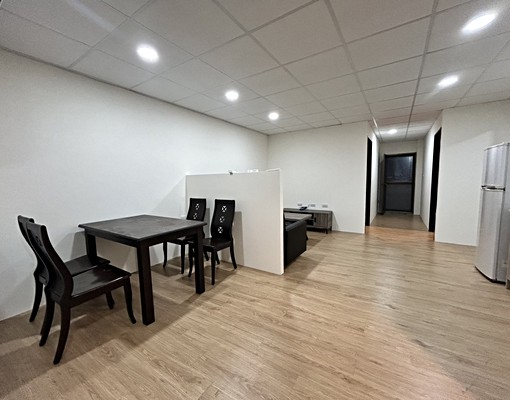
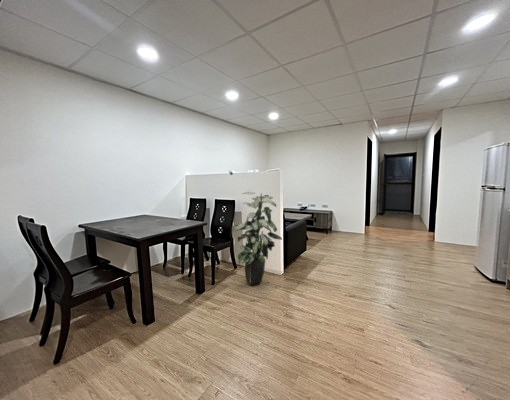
+ indoor plant [233,191,283,286]
